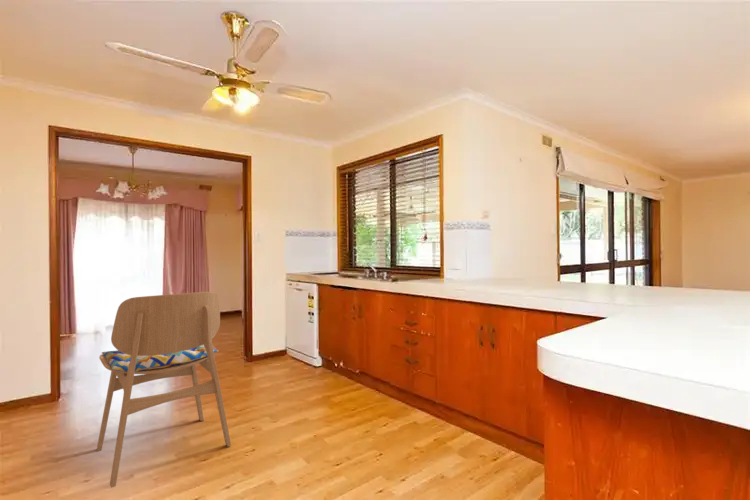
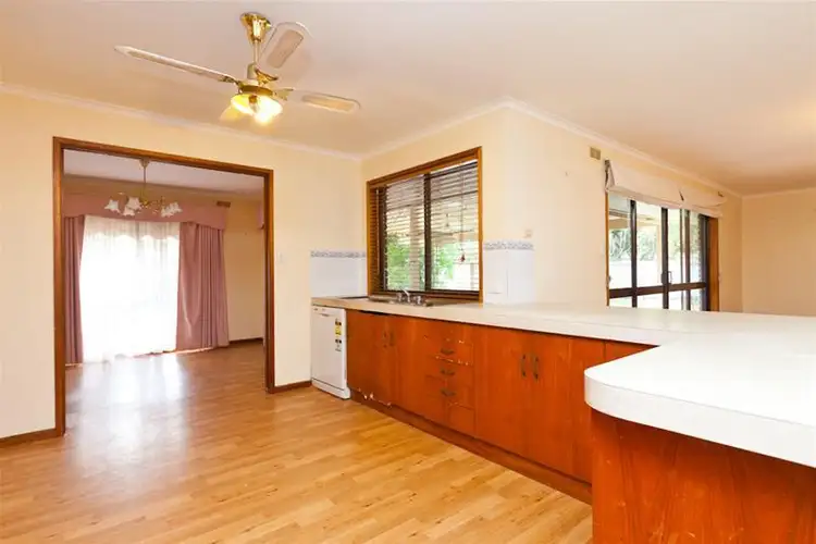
- dining chair [96,291,232,488]
